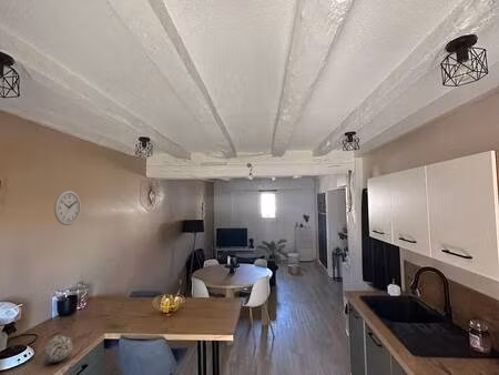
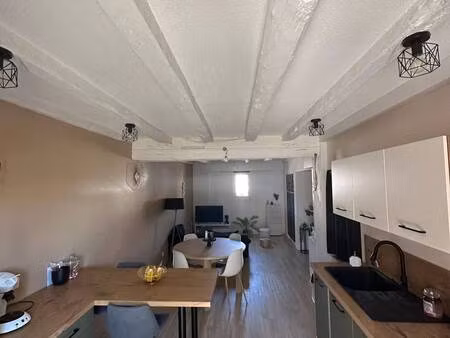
- decorative ball [43,334,73,364]
- wall clock [53,190,82,226]
